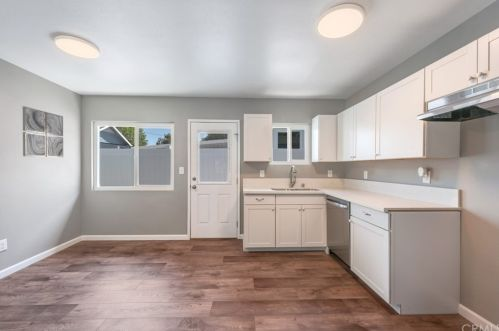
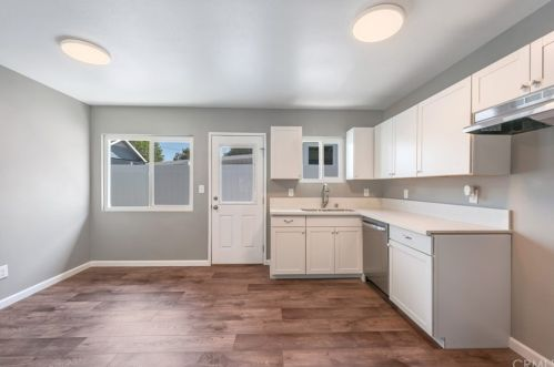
- wall art [22,105,64,158]
